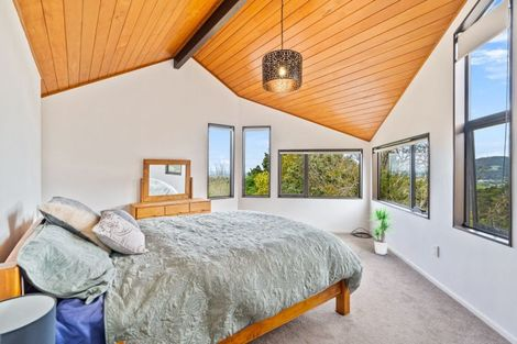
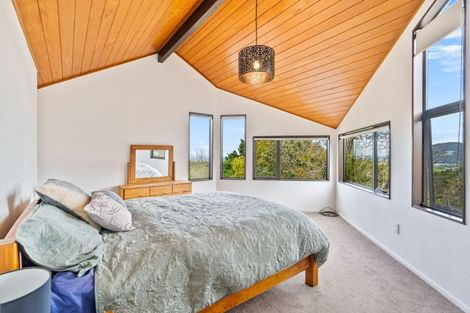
- potted plant [366,204,398,256]
